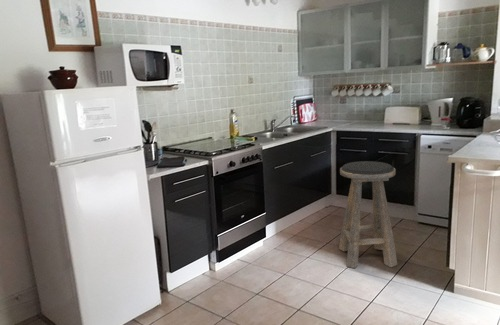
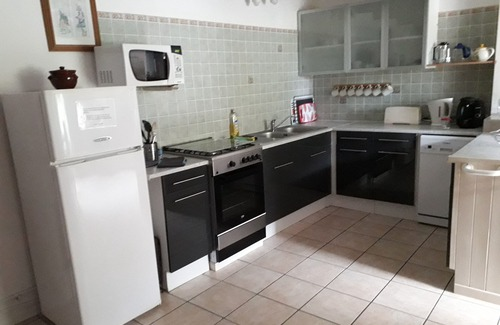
- stool [338,160,398,269]
